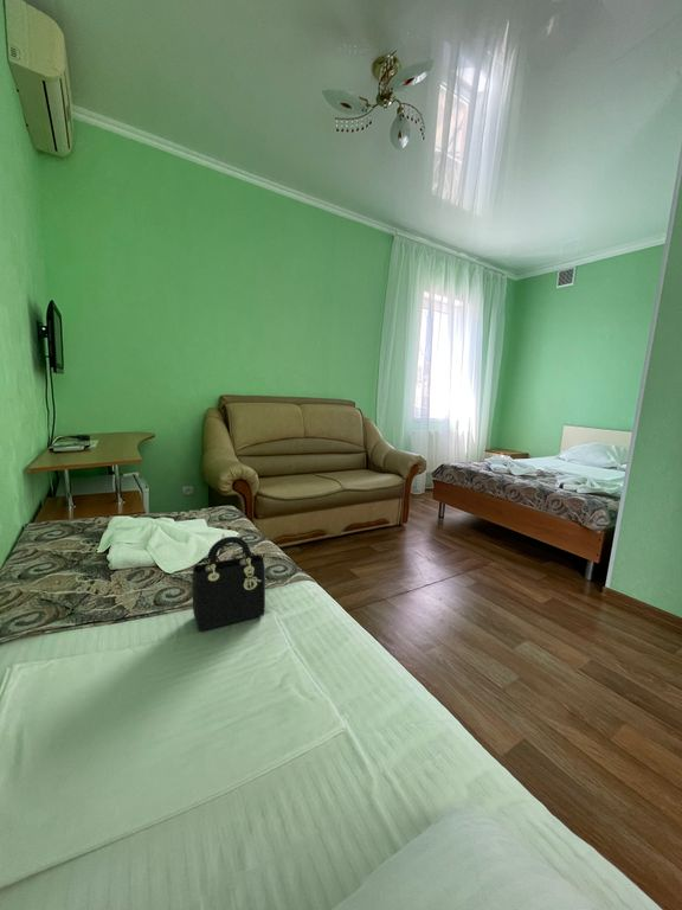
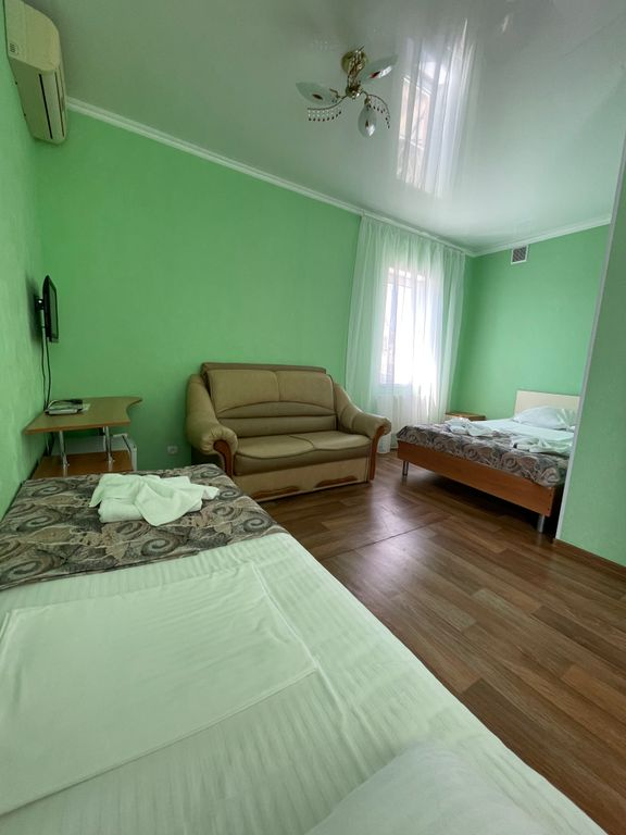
- handbag [192,536,266,632]
